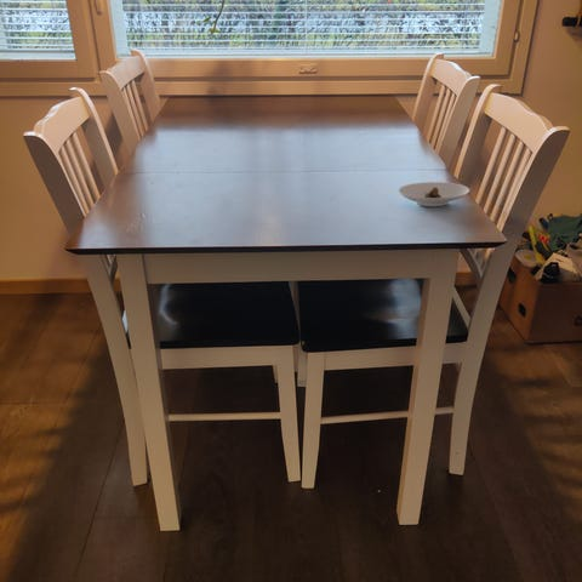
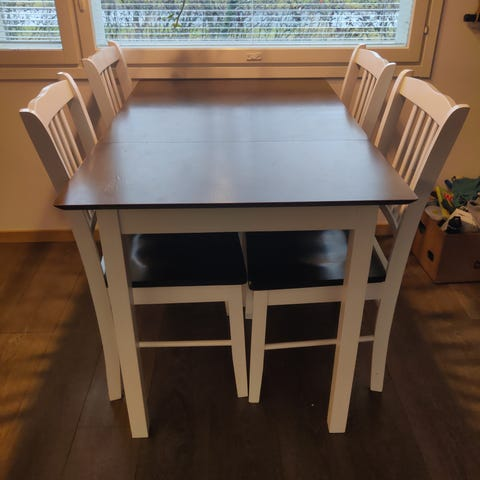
- saucer [398,181,470,207]
